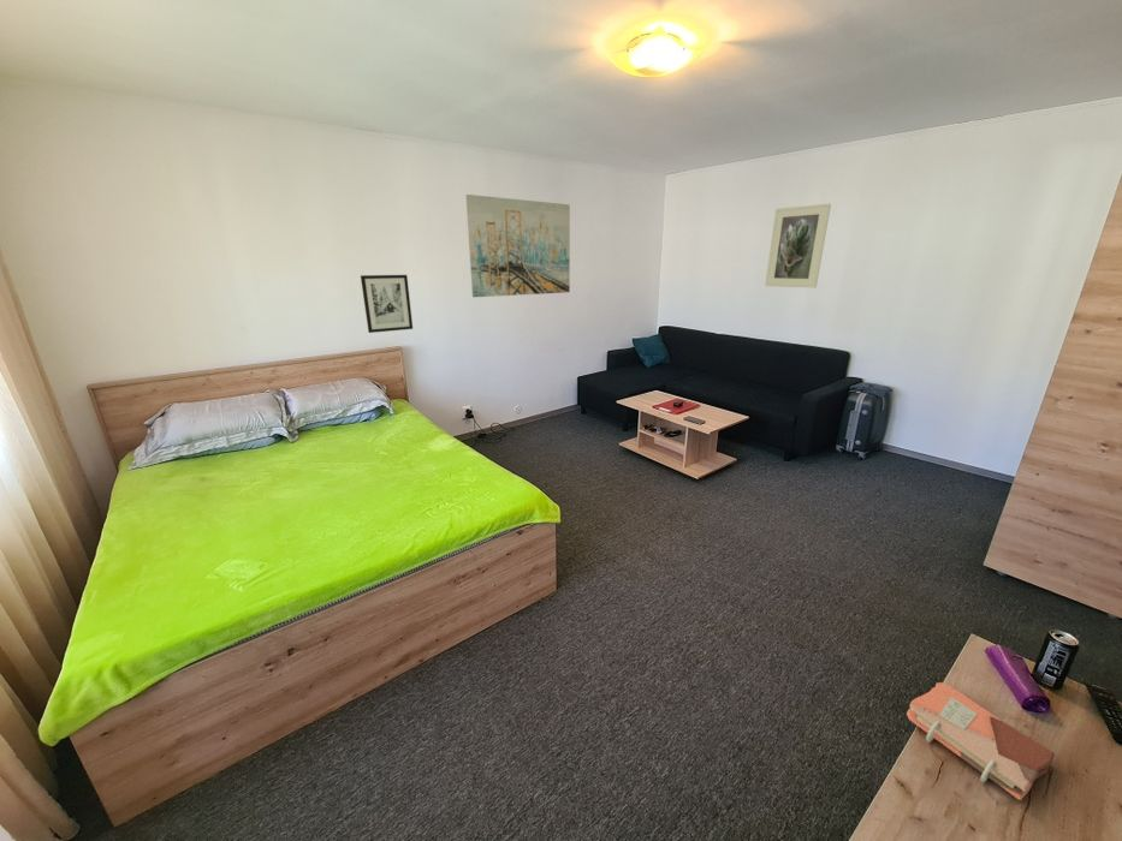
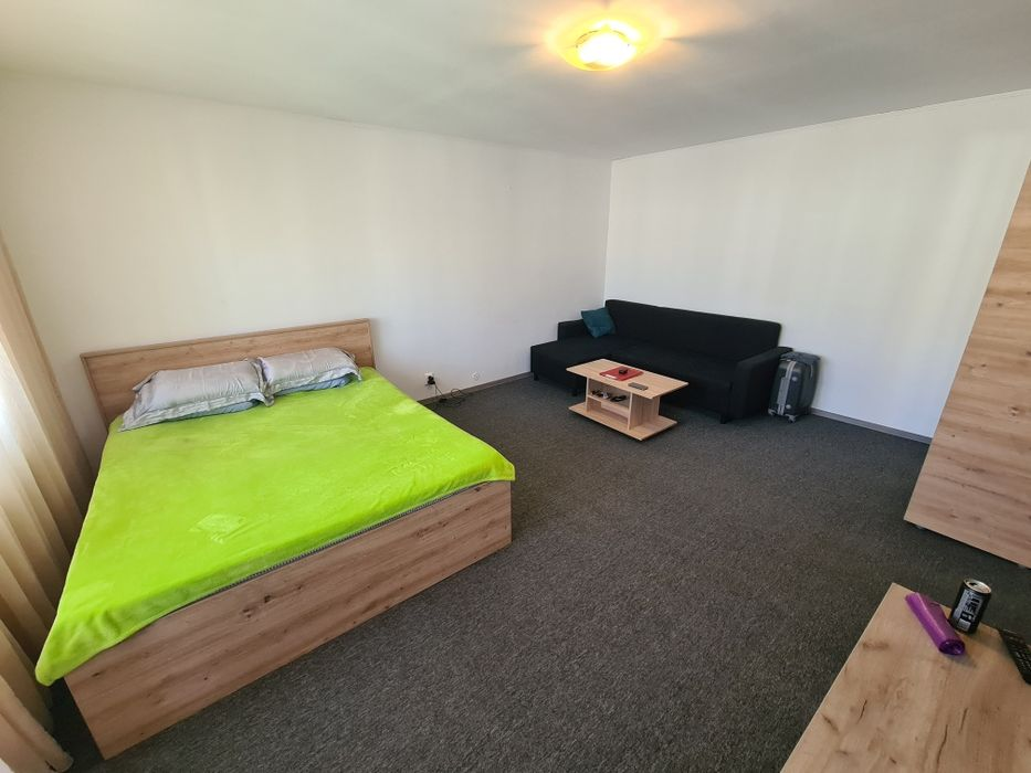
- wall art [360,274,414,334]
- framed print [764,203,832,290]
- wall art [465,193,571,298]
- phonebook [906,681,1056,801]
